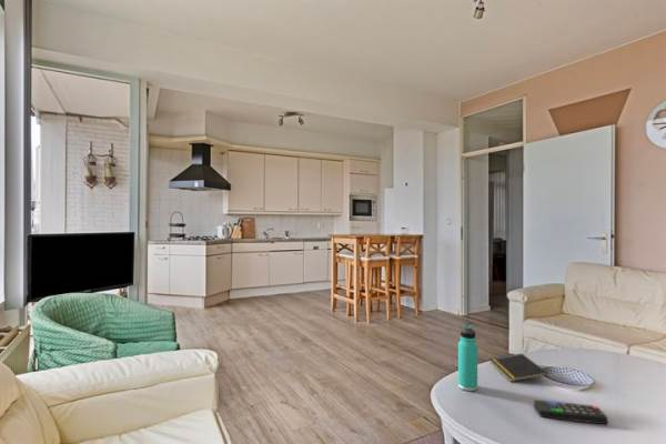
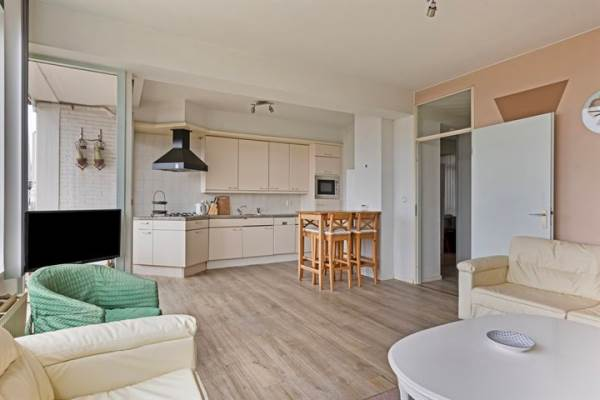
- thermos bottle [457,324,478,392]
- notepad [490,353,548,383]
- remote control [533,398,608,425]
